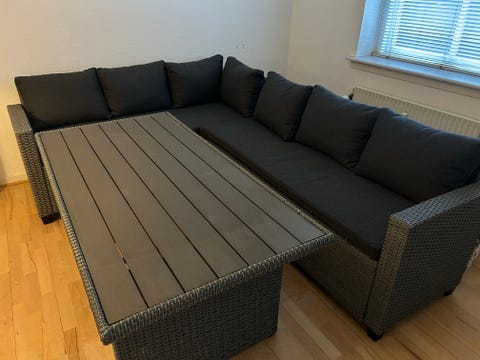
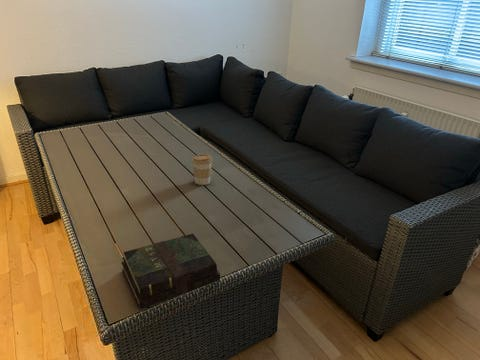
+ coffee cup [191,154,214,186]
+ book [120,233,221,310]
